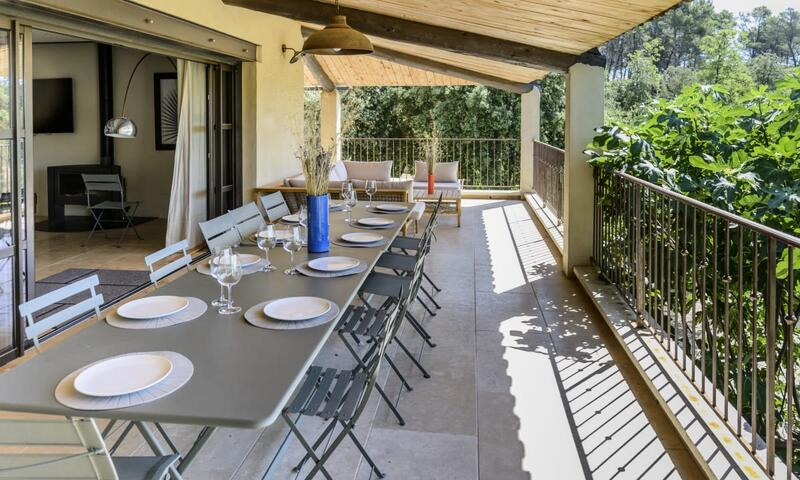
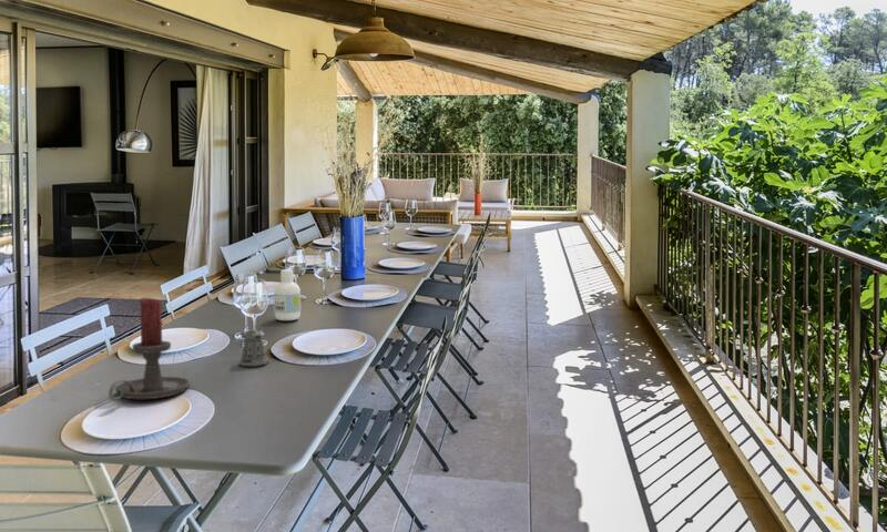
+ bottle [273,268,302,321]
+ candle holder [108,297,191,401]
+ pepper shaker [237,329,271,367]
